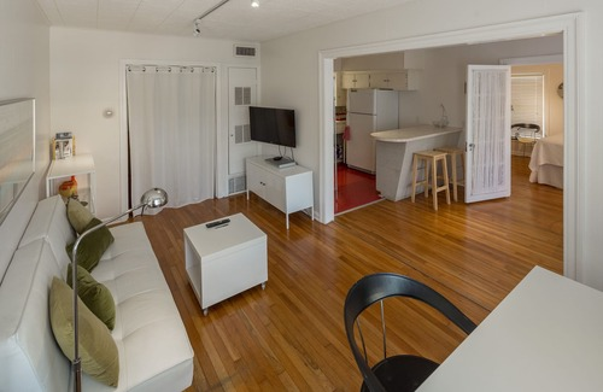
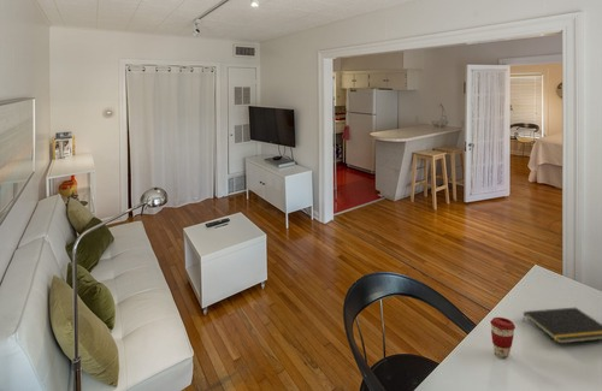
+ coffee cup [490,316,517,359]
+ notepad [521,307,602,344]
